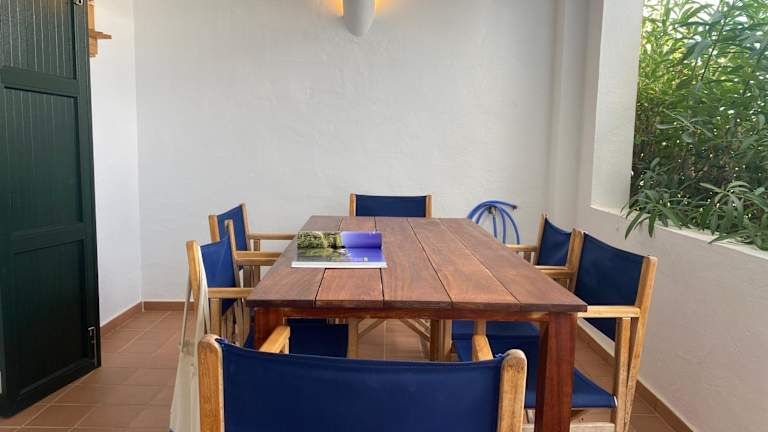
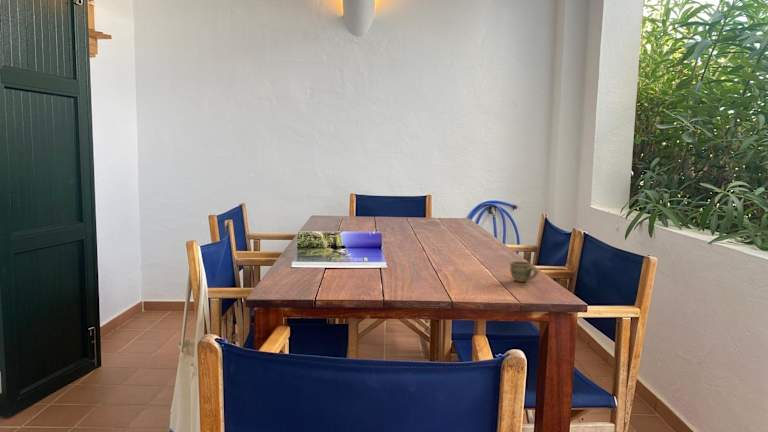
+ cup [509,260,539,283]
